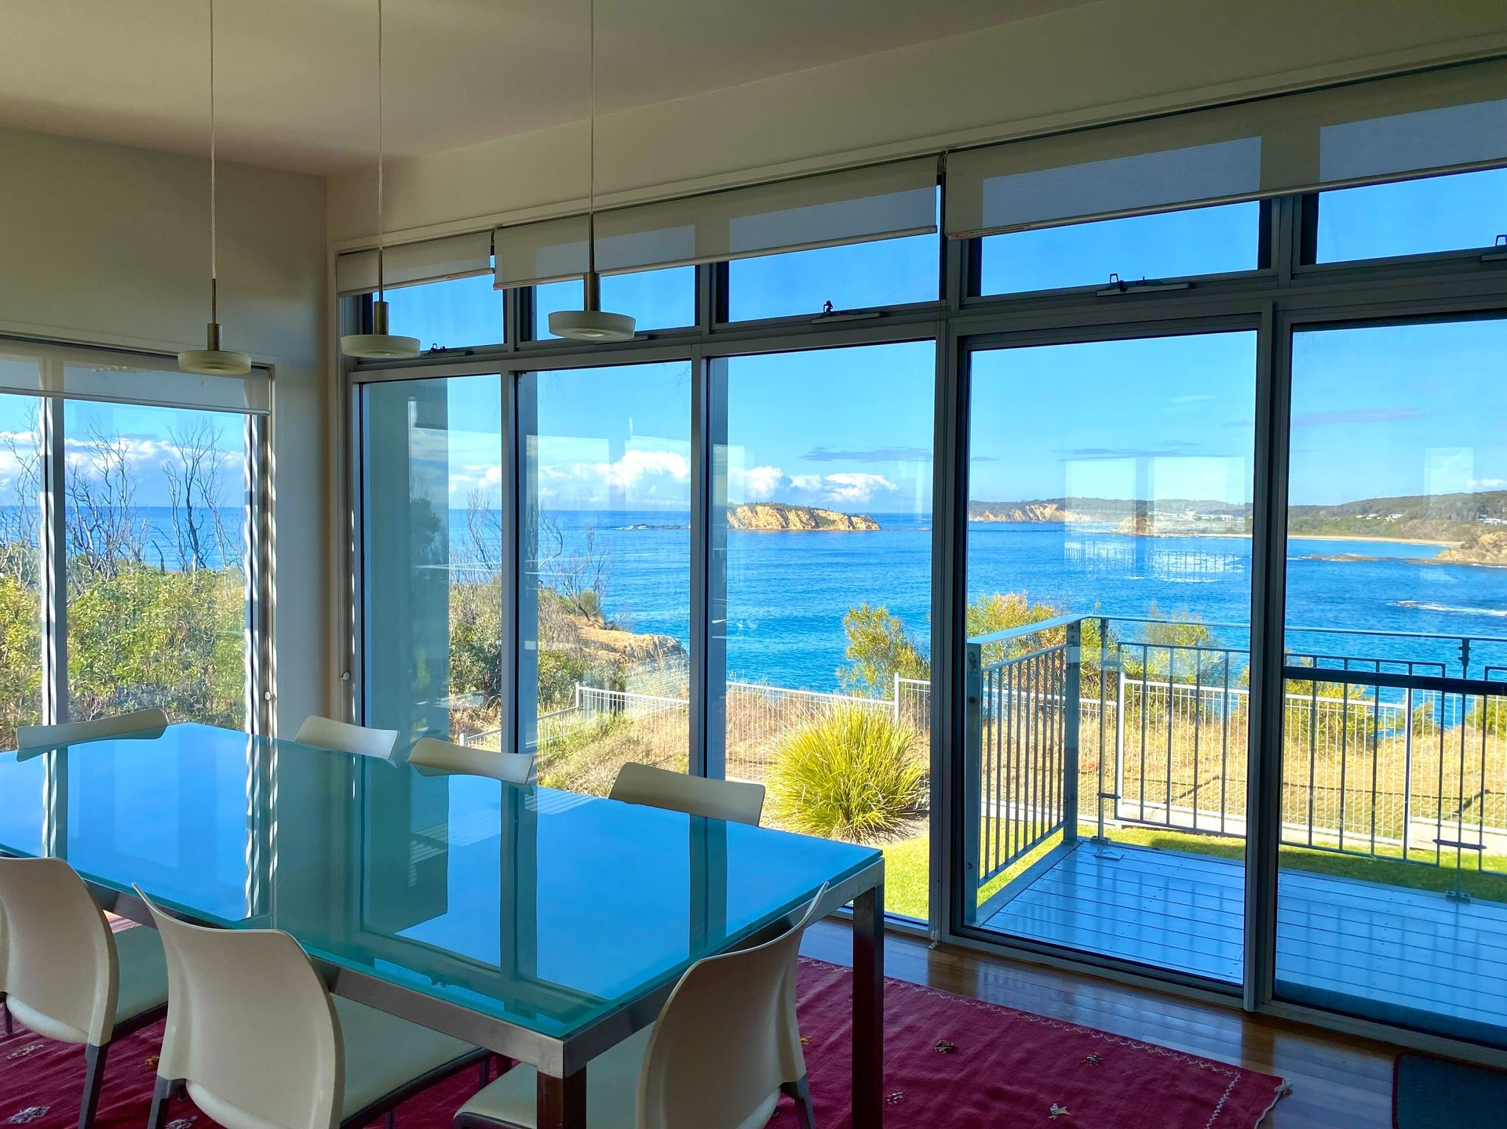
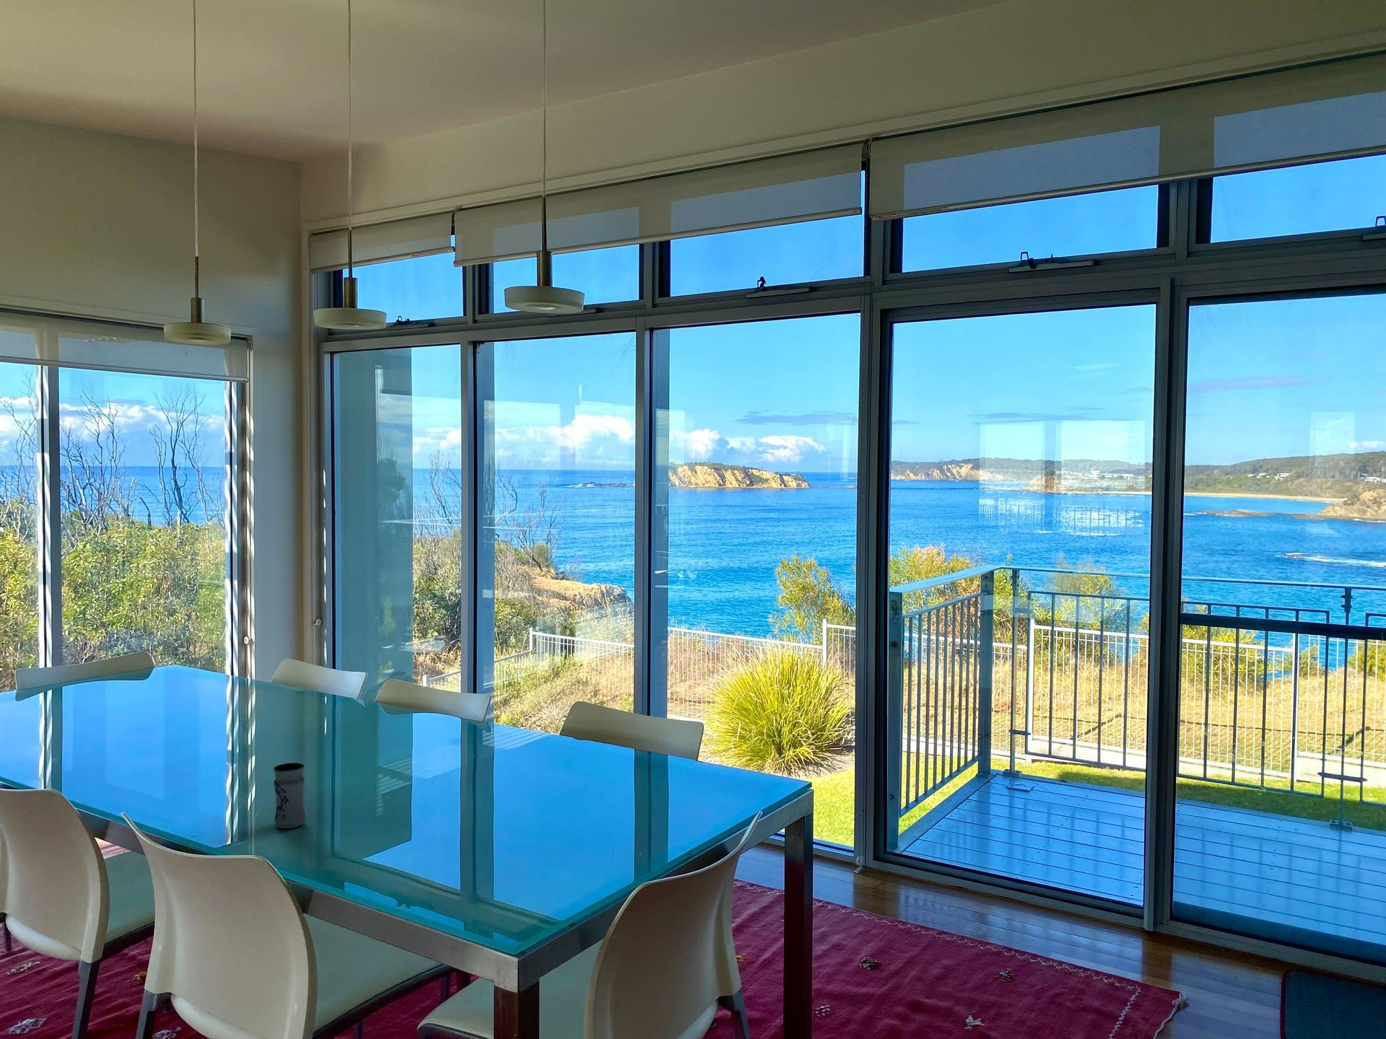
+ jar [273,762,306,829]
